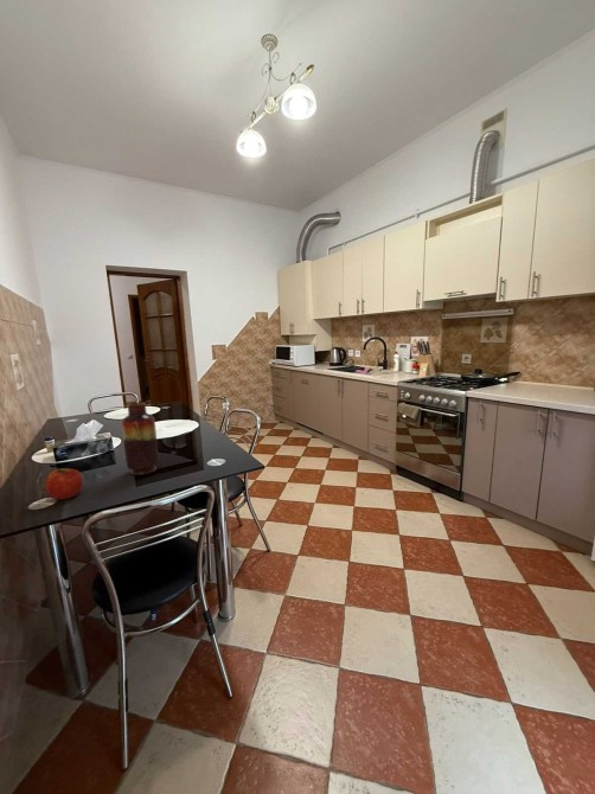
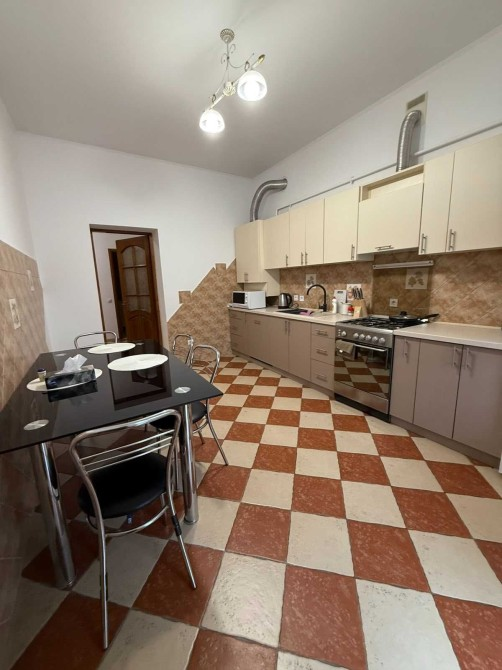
- vase [121,401,160,476]
- apple [44,467,84,500]
